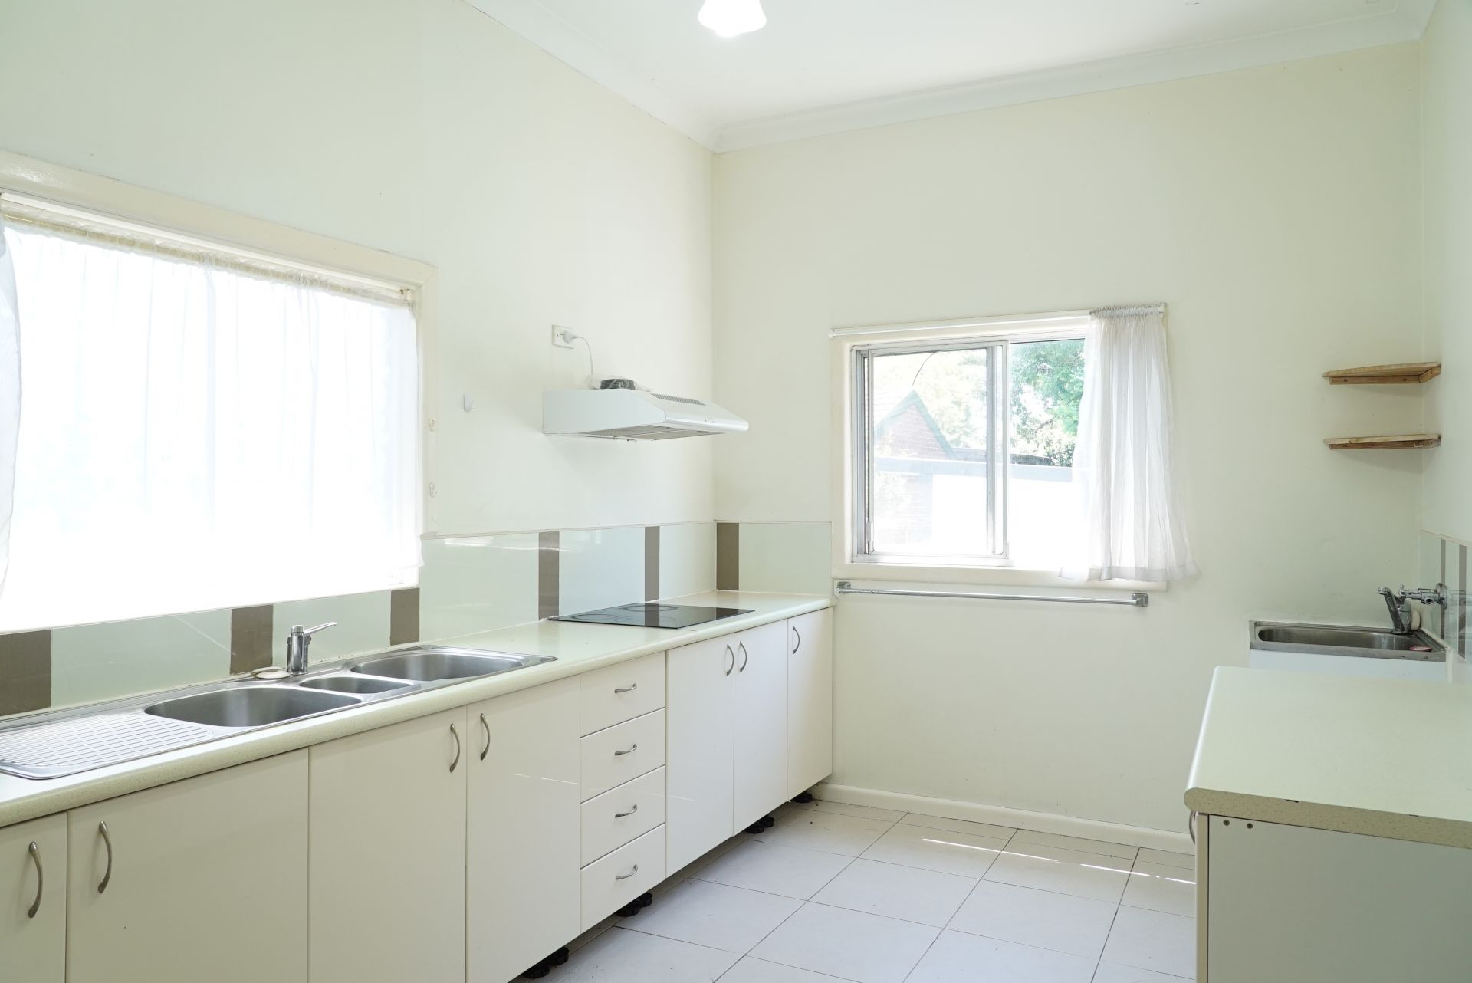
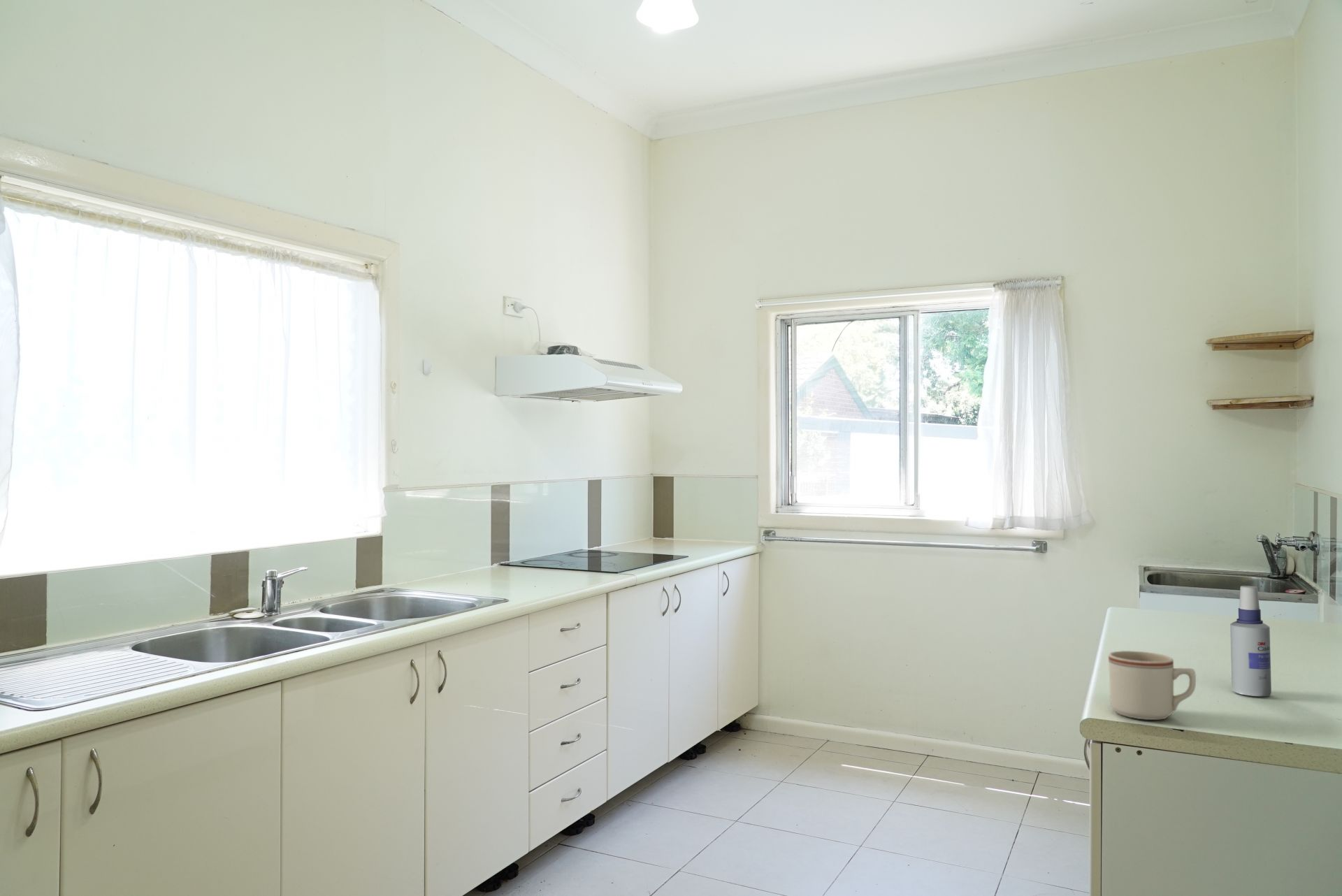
+ mug [1108,650,1197,721]
+ spray bottle [1229,585,1272,697]
